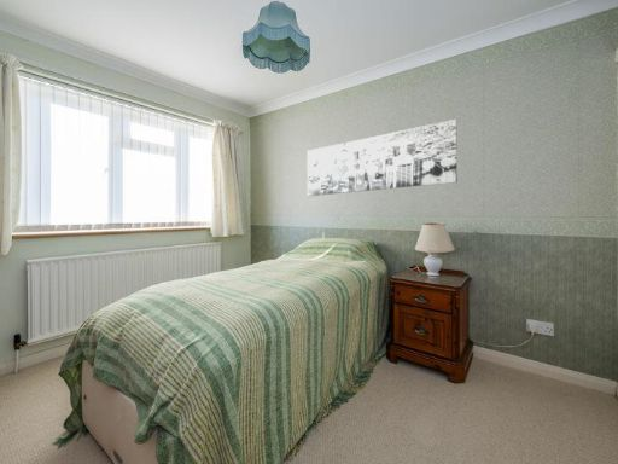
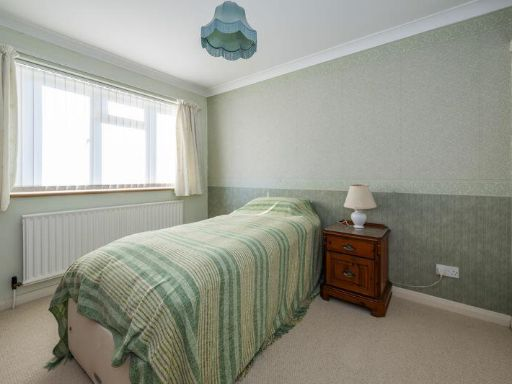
- wall art [305,118,459,197]
